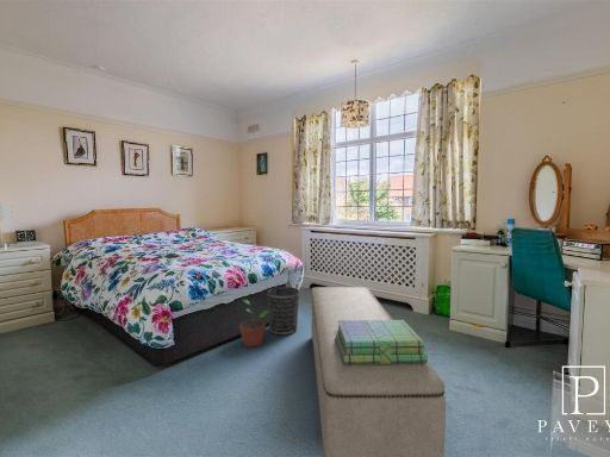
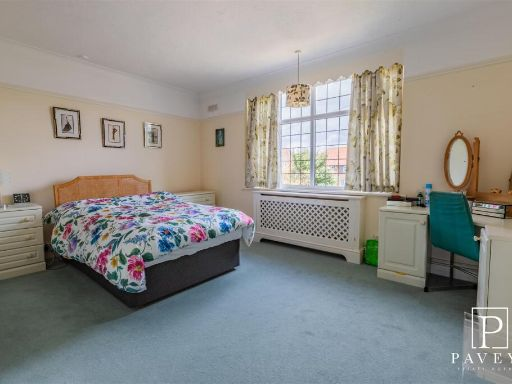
- bench [310,286,447,457]
- stack of books [335,319,429,365]
- wastebasket [266,286,300,337]
- potted plant [238,299,269,348]
